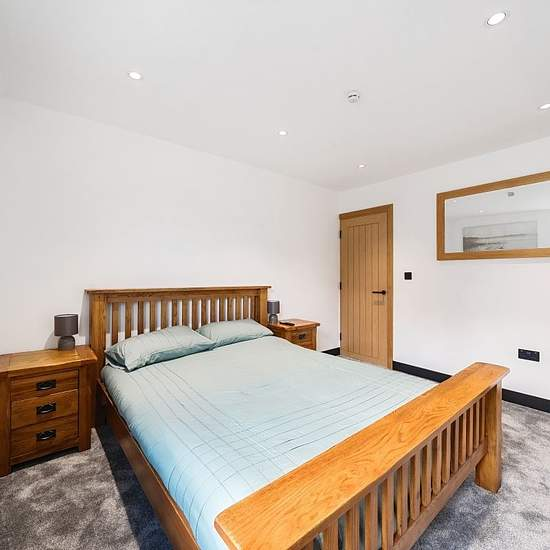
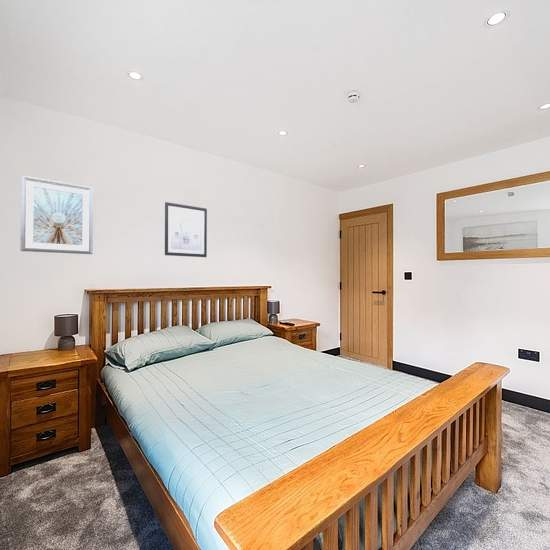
+ wall art [164,201,208,258]
+ picture frame [19,174,94,255]
